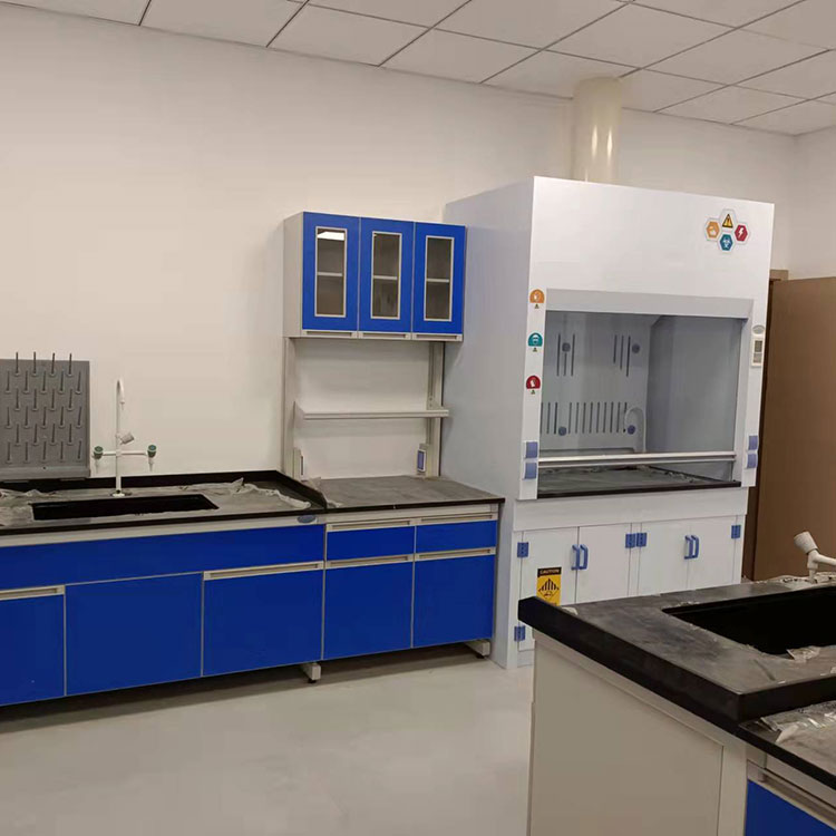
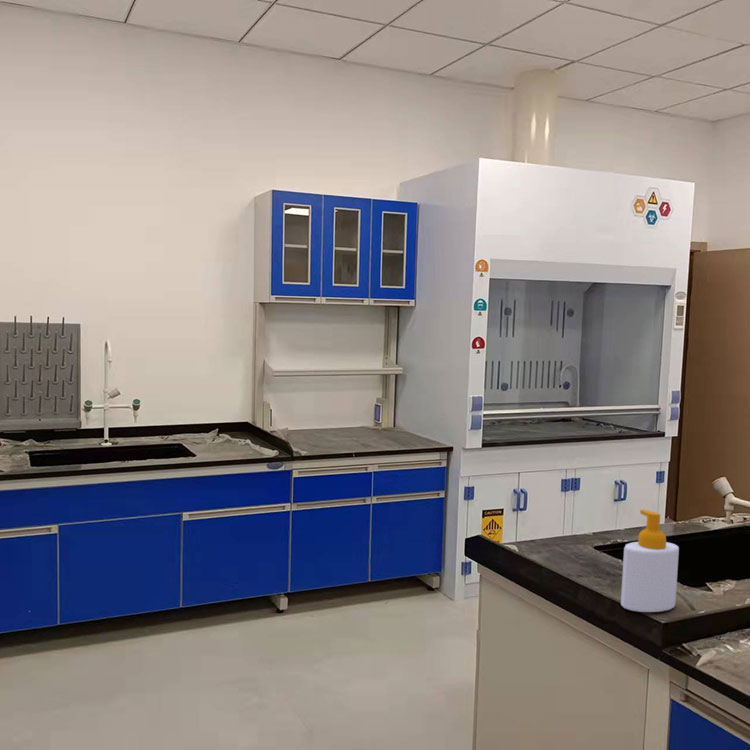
+ soap bottle [620,509,680,613]
